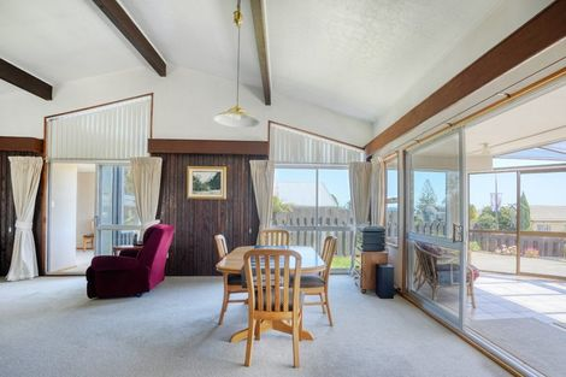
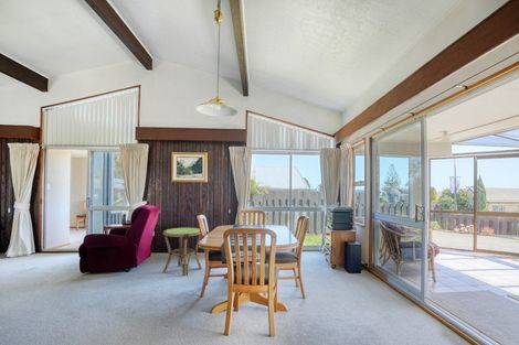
+ side table [161,227,203,277]
